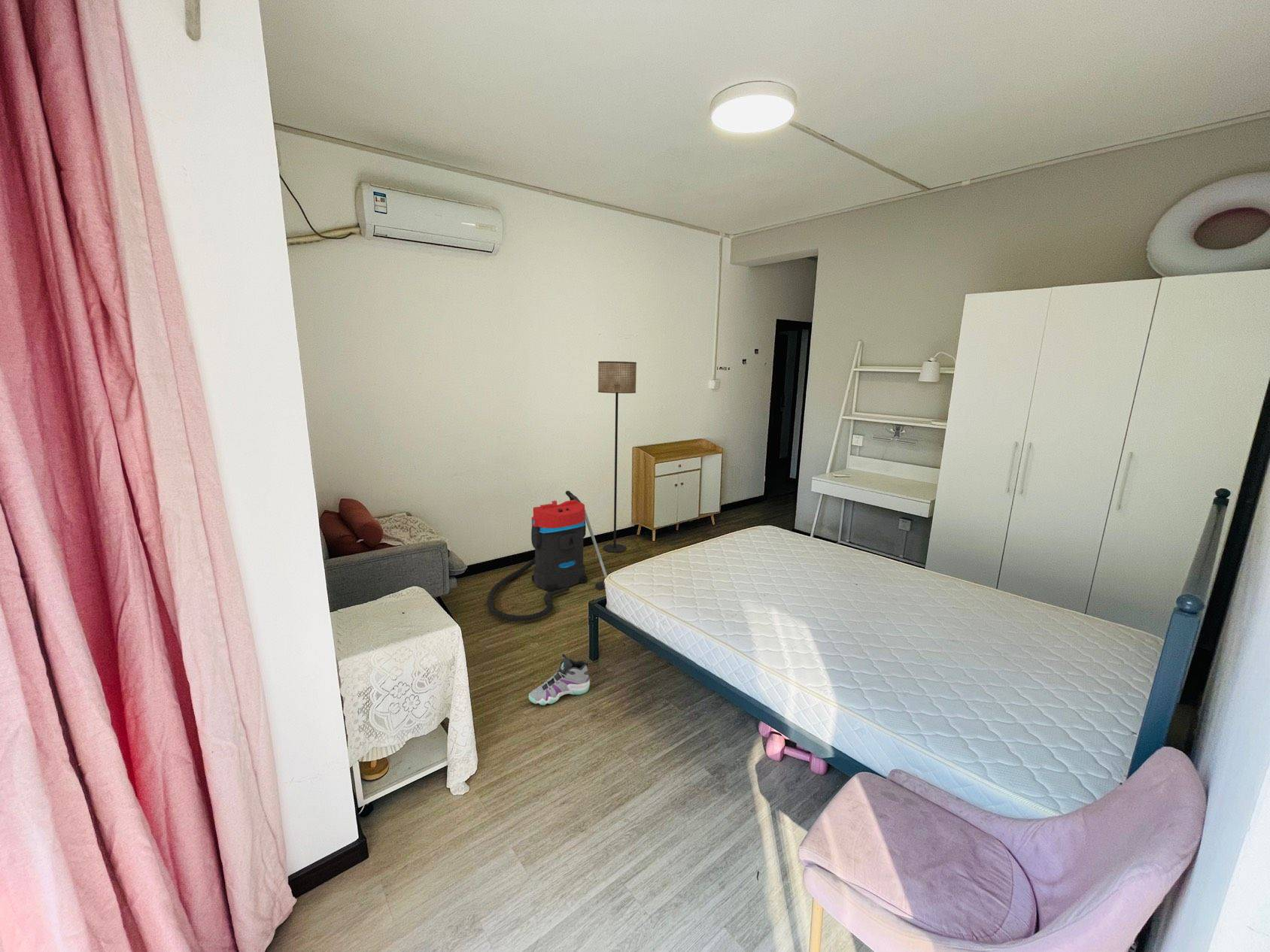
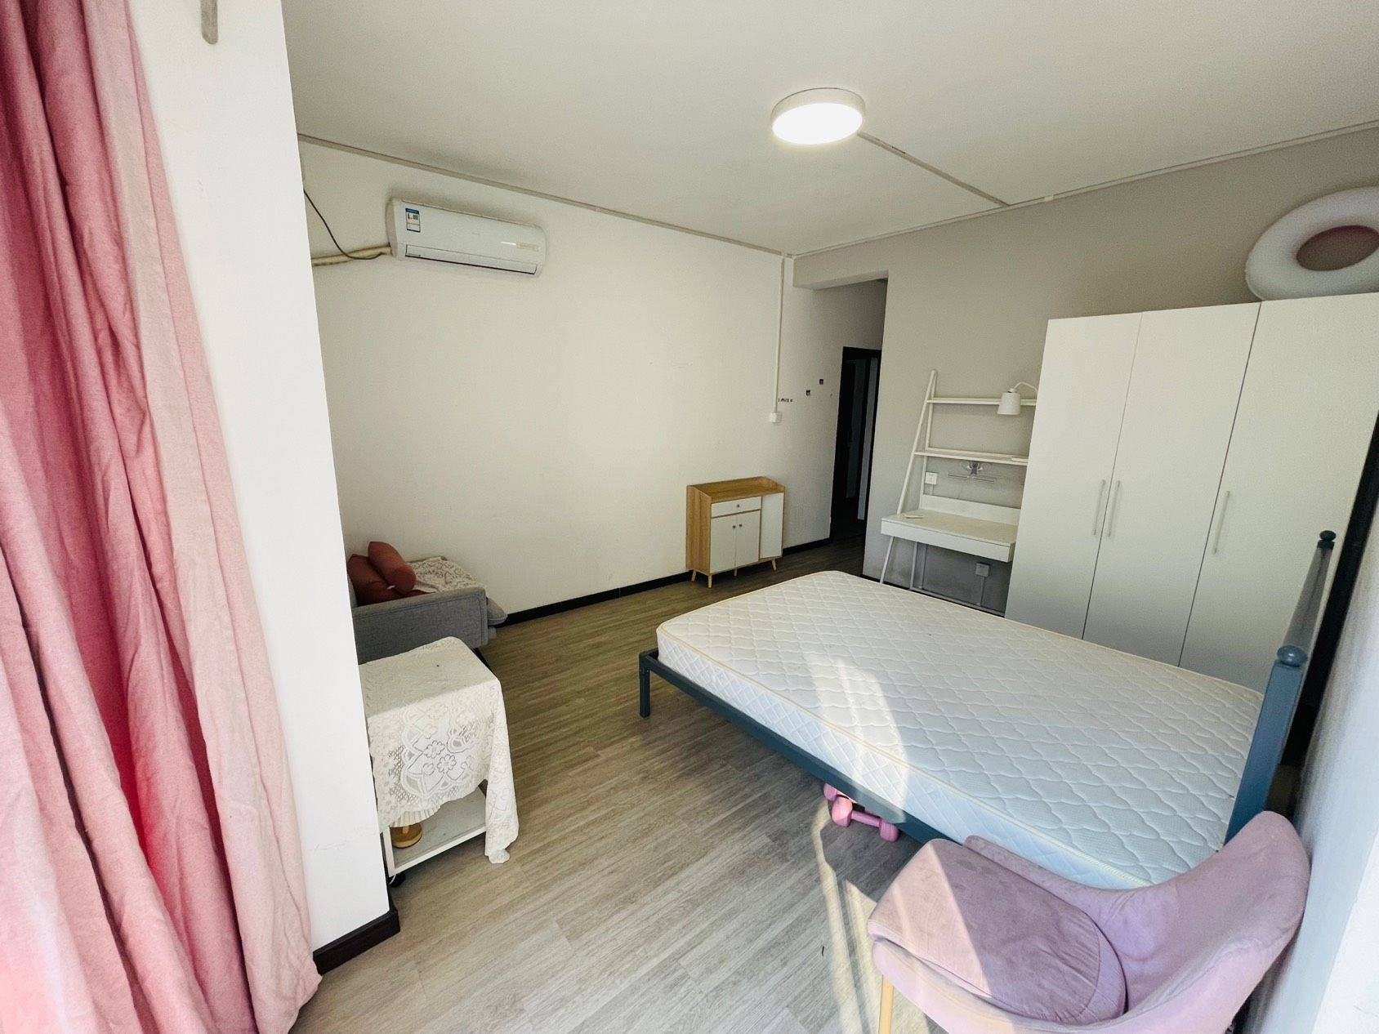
- vacuum cleaner [486,490,608,623]
- sneaker [528,652,591,706]
- floor lamp [597,361,637,553]
